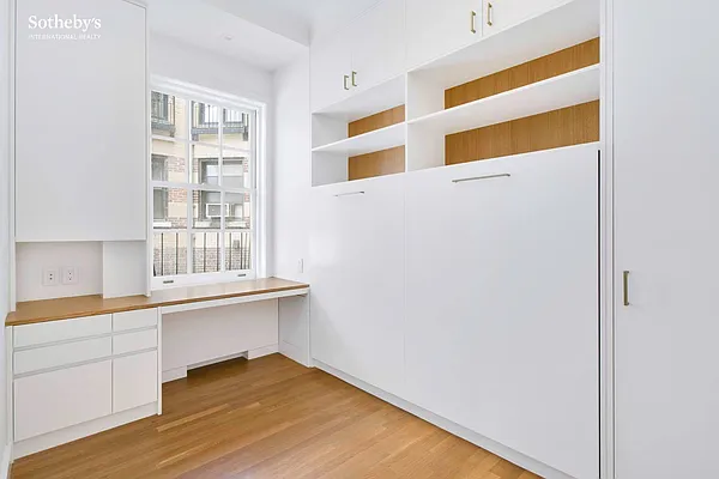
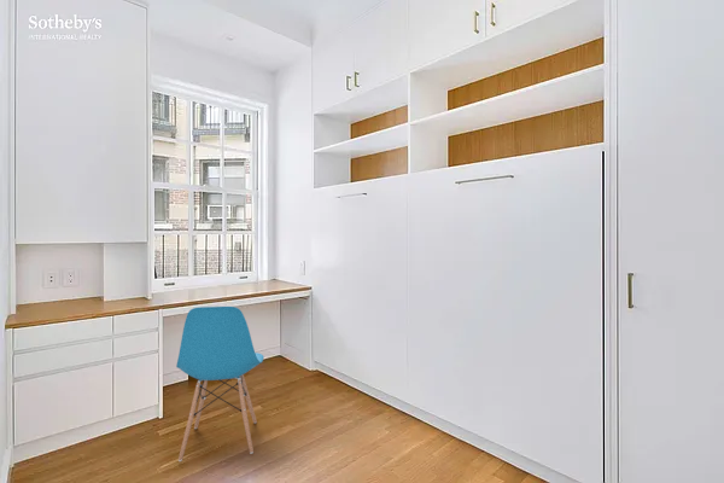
+ chair [175,305,265,462]
